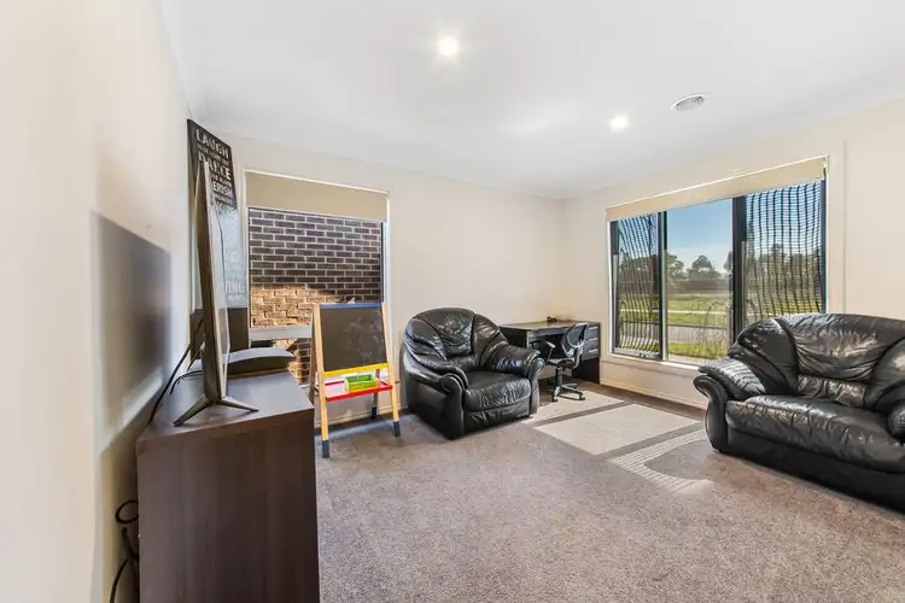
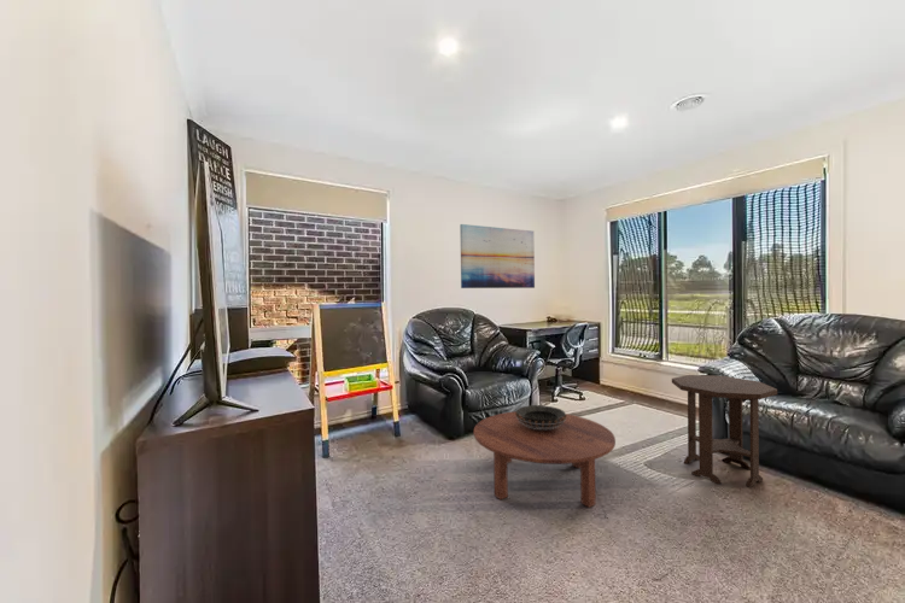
+ decorative bowl [514,404,567,429]
+ wall art [459,223,536,289]
+ coffee table [473,410,617,509]
+ side table [671,374,778,488]
